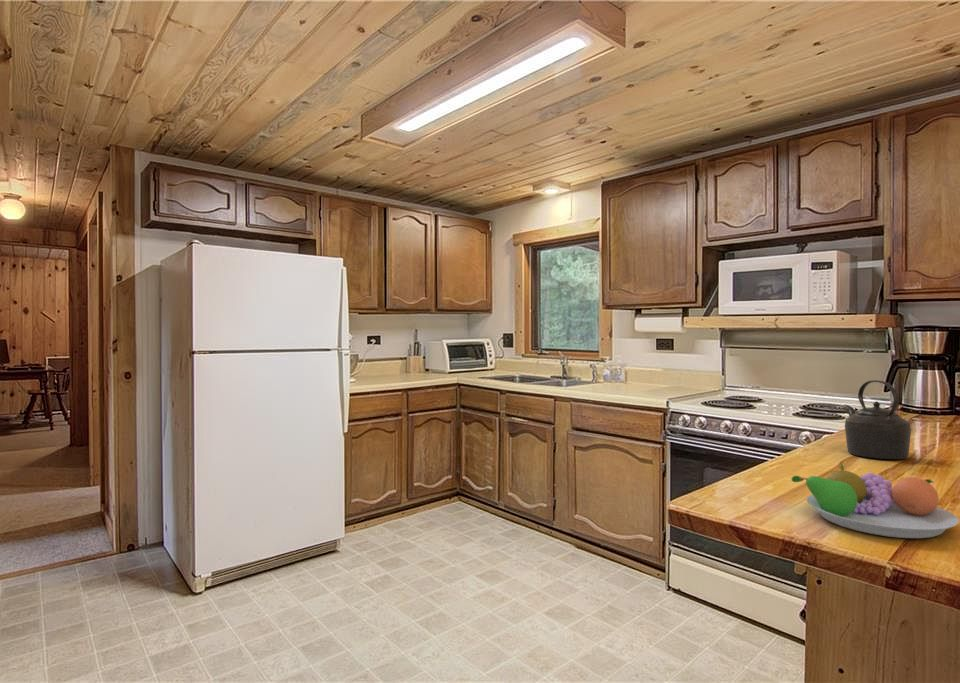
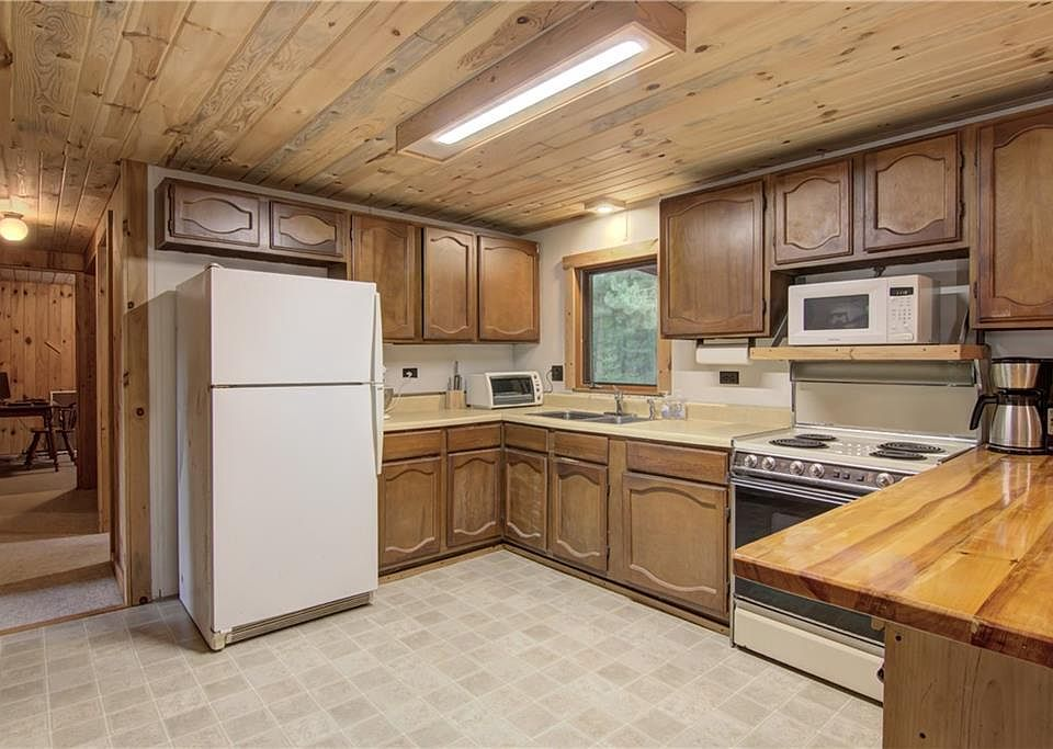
- fruit bowl [791,461,960,539]
- kettle [842,379,912,460]
